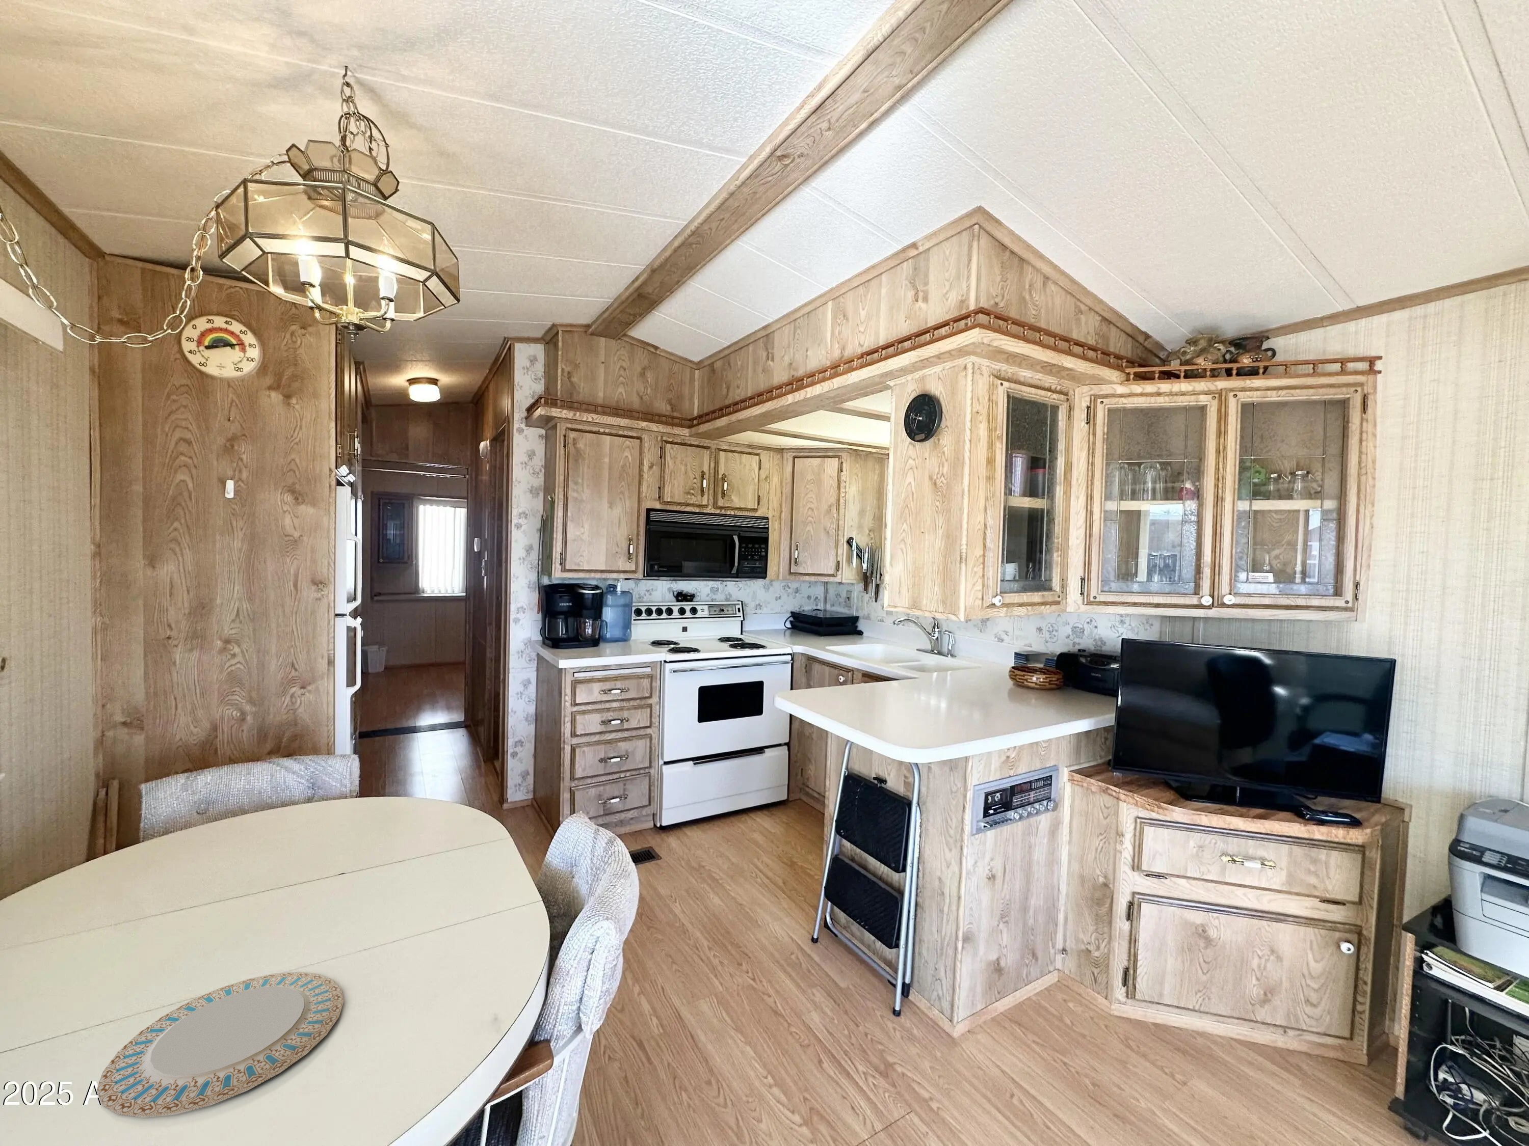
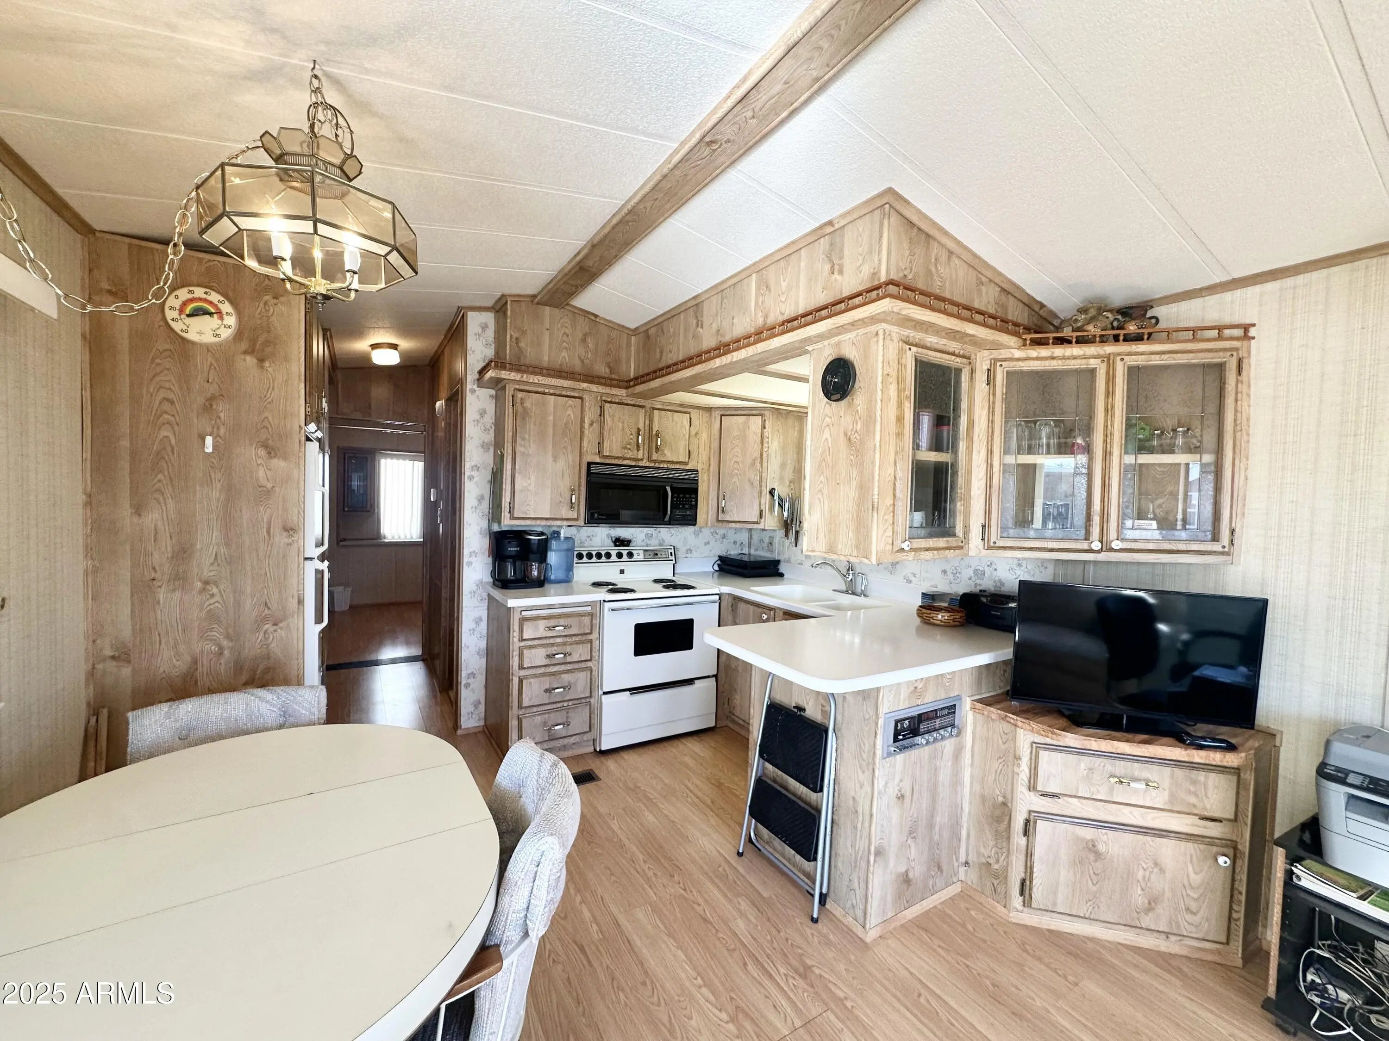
- chinaware [96,971,344,1118]
